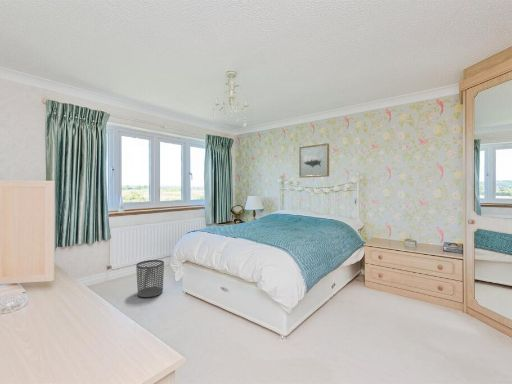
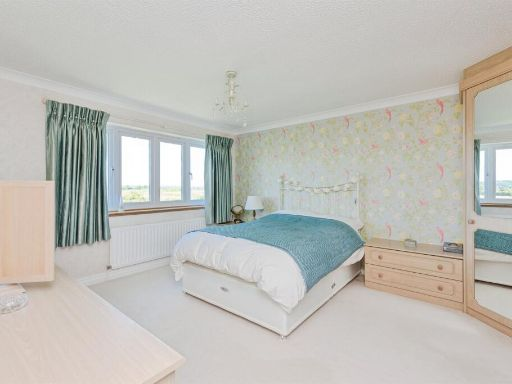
- wall art [298,143,330,179]
- waste bin [135,259,165,298]
